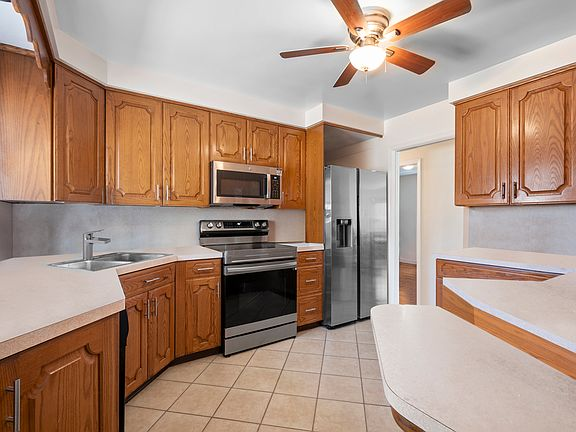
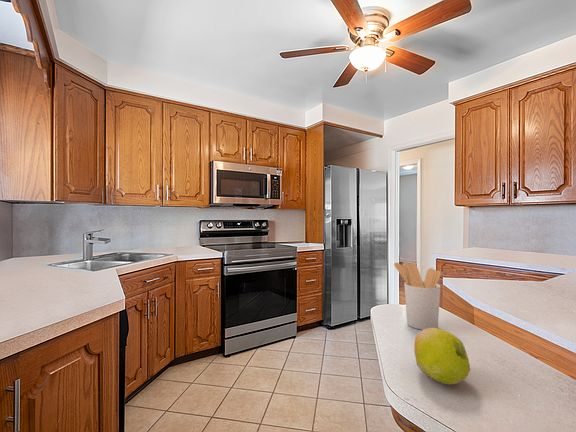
+ utensil holder [393,261,442,331]
+ fruit [413,328,472,385]
